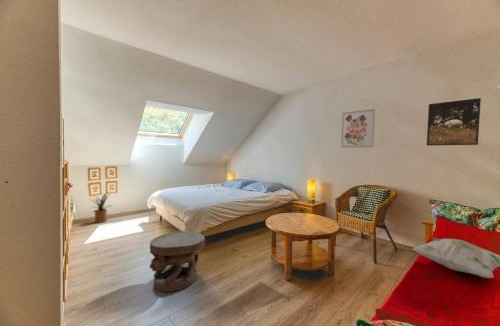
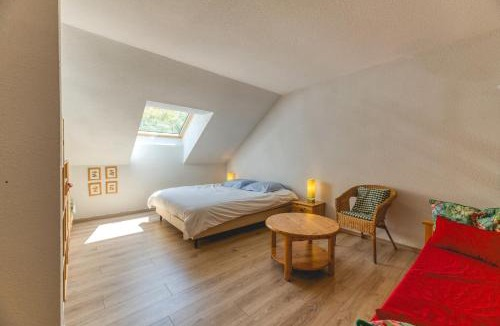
- carved stool [148,230,206,293]
- house plant [88,191,114,224]
- decorative pillow [411,237,500,279]
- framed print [426,97,482,146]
- wall art [340,108,376,148]
